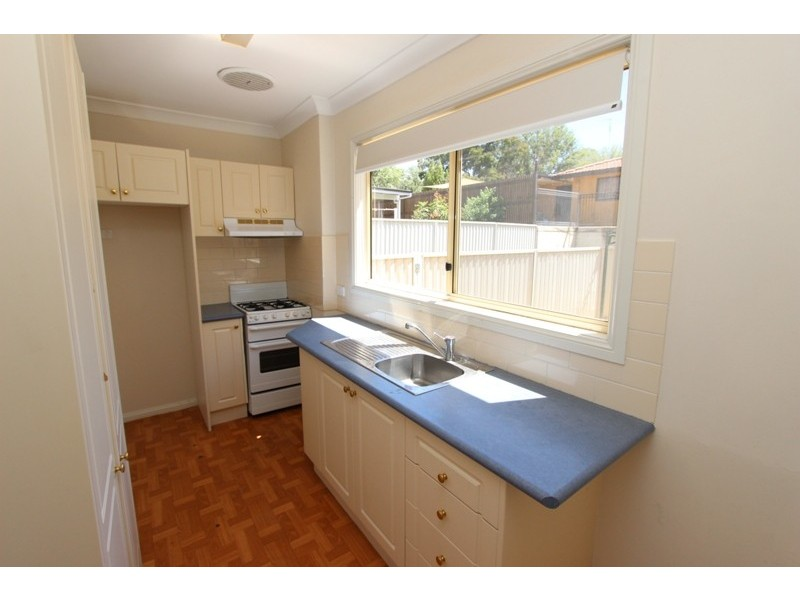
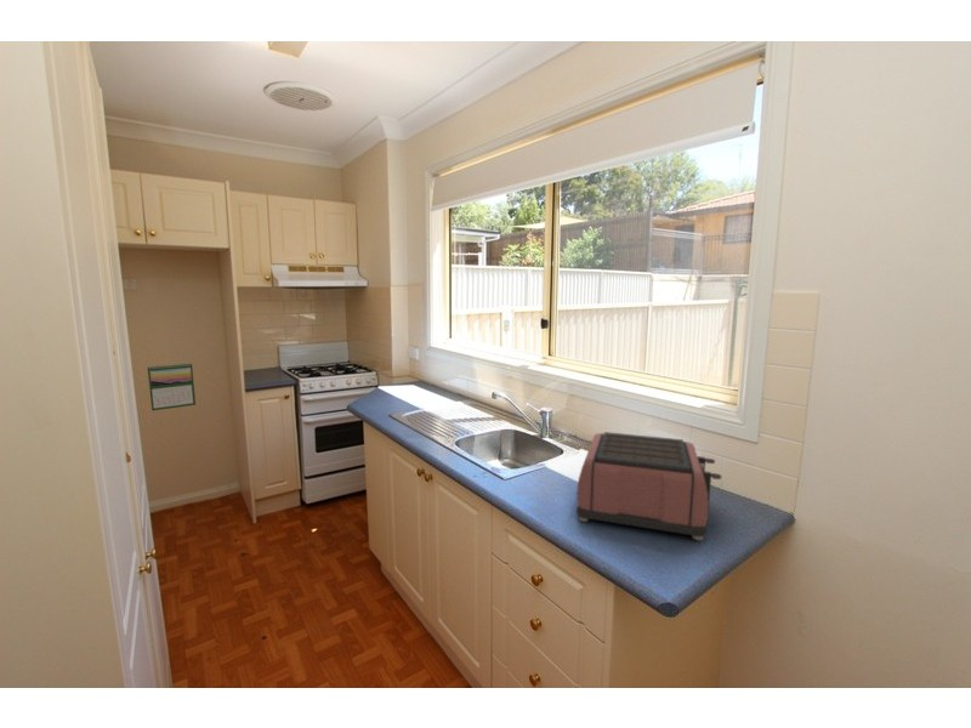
+ calendar [147,362,197,411]
+ toaster [575,431,722,541]
